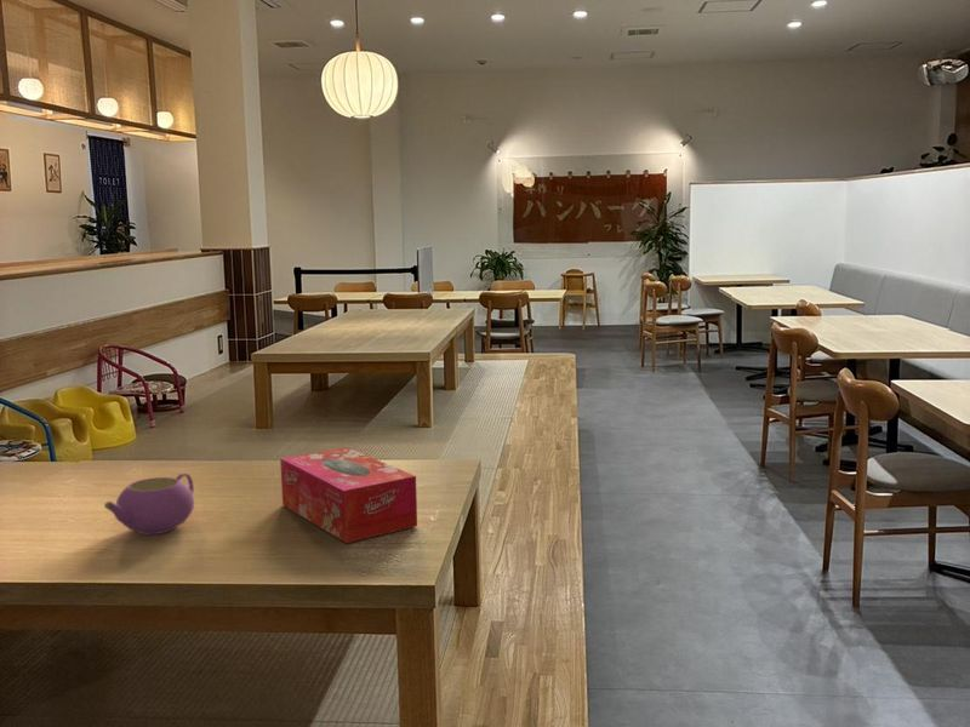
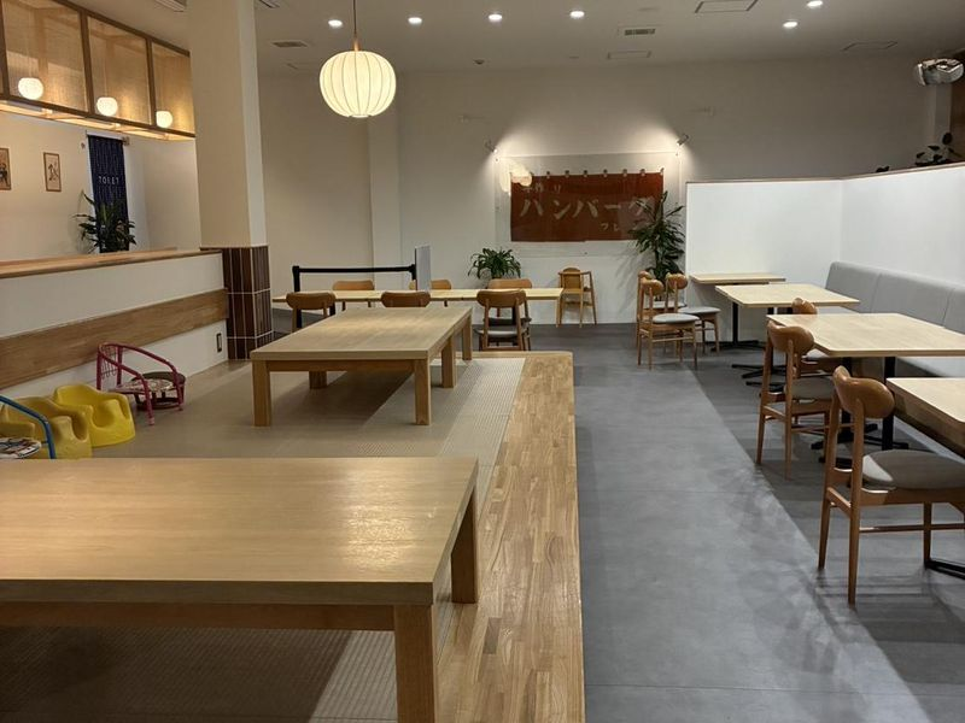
- teapot [103,471,195,536]
- tissue box [279,446,418,544]
